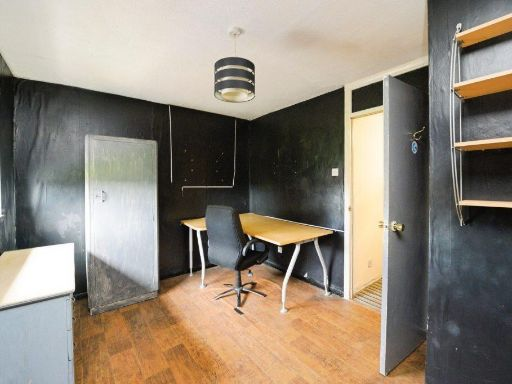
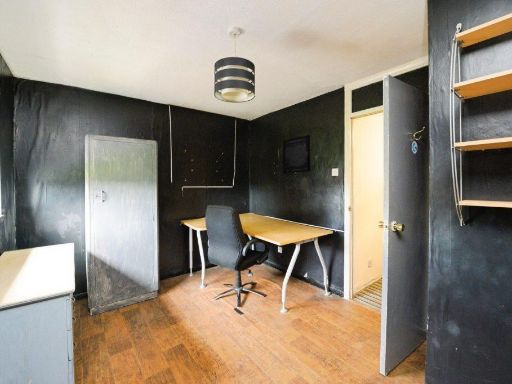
+ wall art [282,134,311,174]
